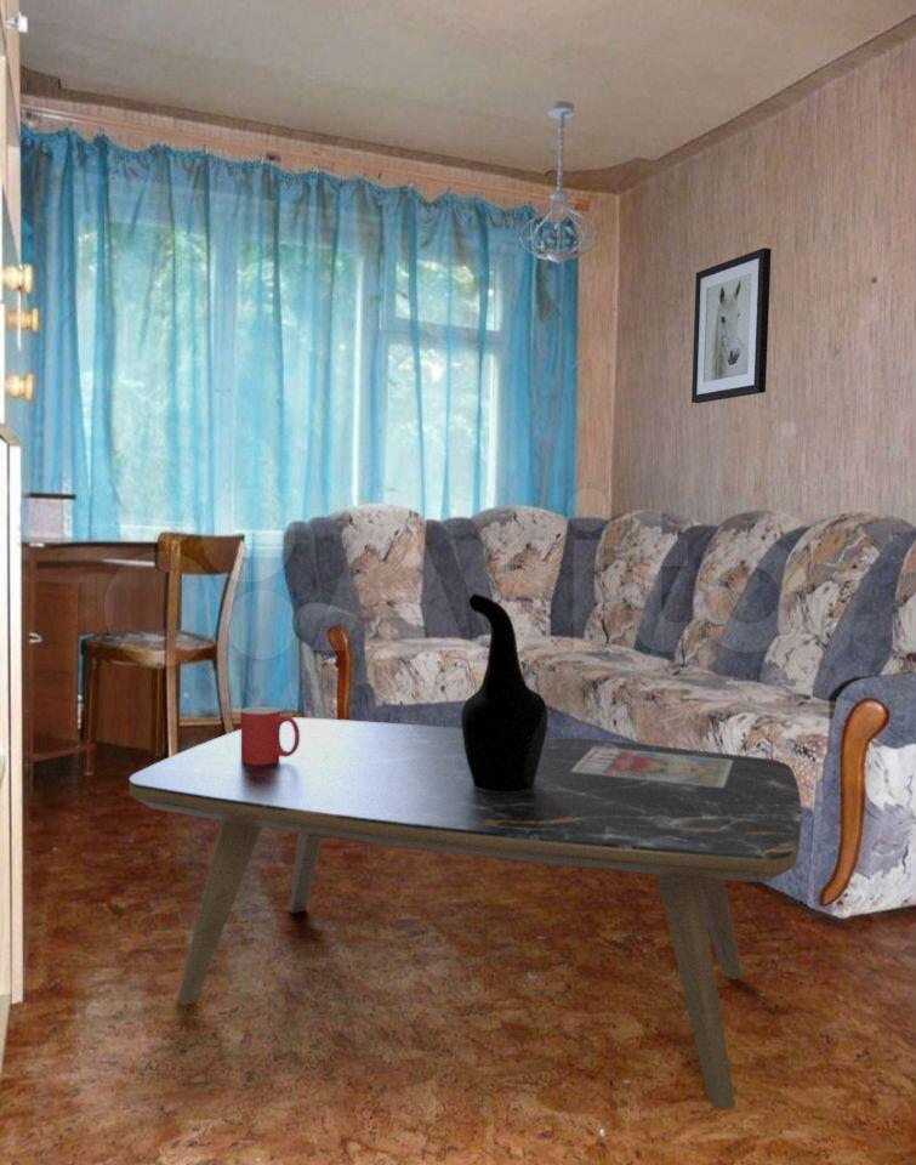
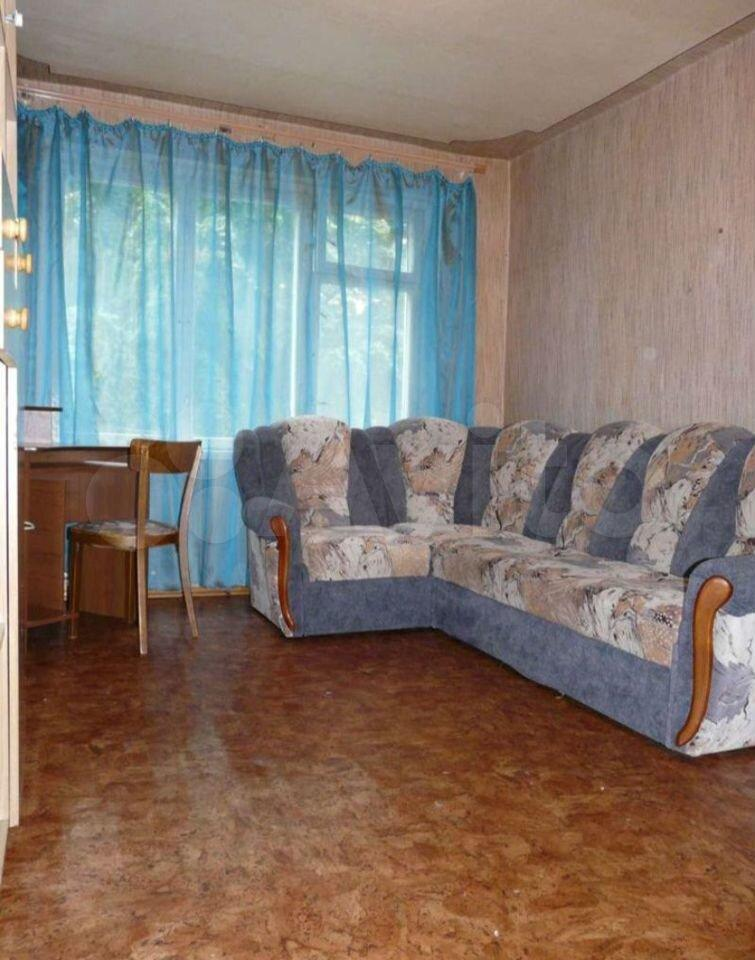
- coffee table [129,716,803,1110]
- decorative vase [460,592,548,791]
- wall art [690,246,773,404]
- mug [239,705,300,765]
- magazine [570,748,733,788]
- ceiling light fixture [518,100,599,266]
